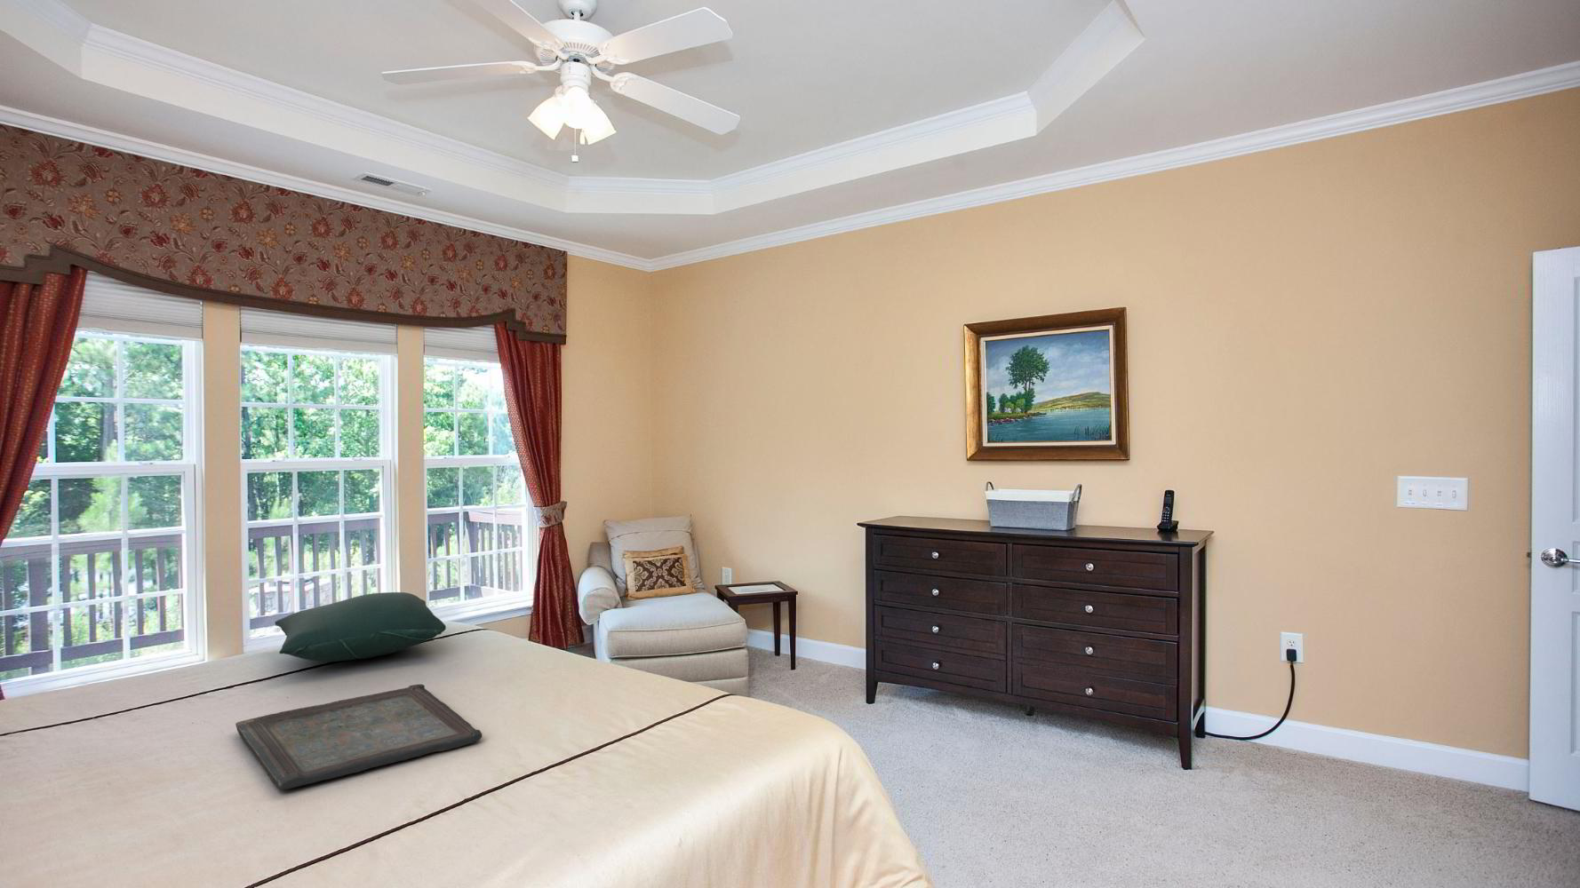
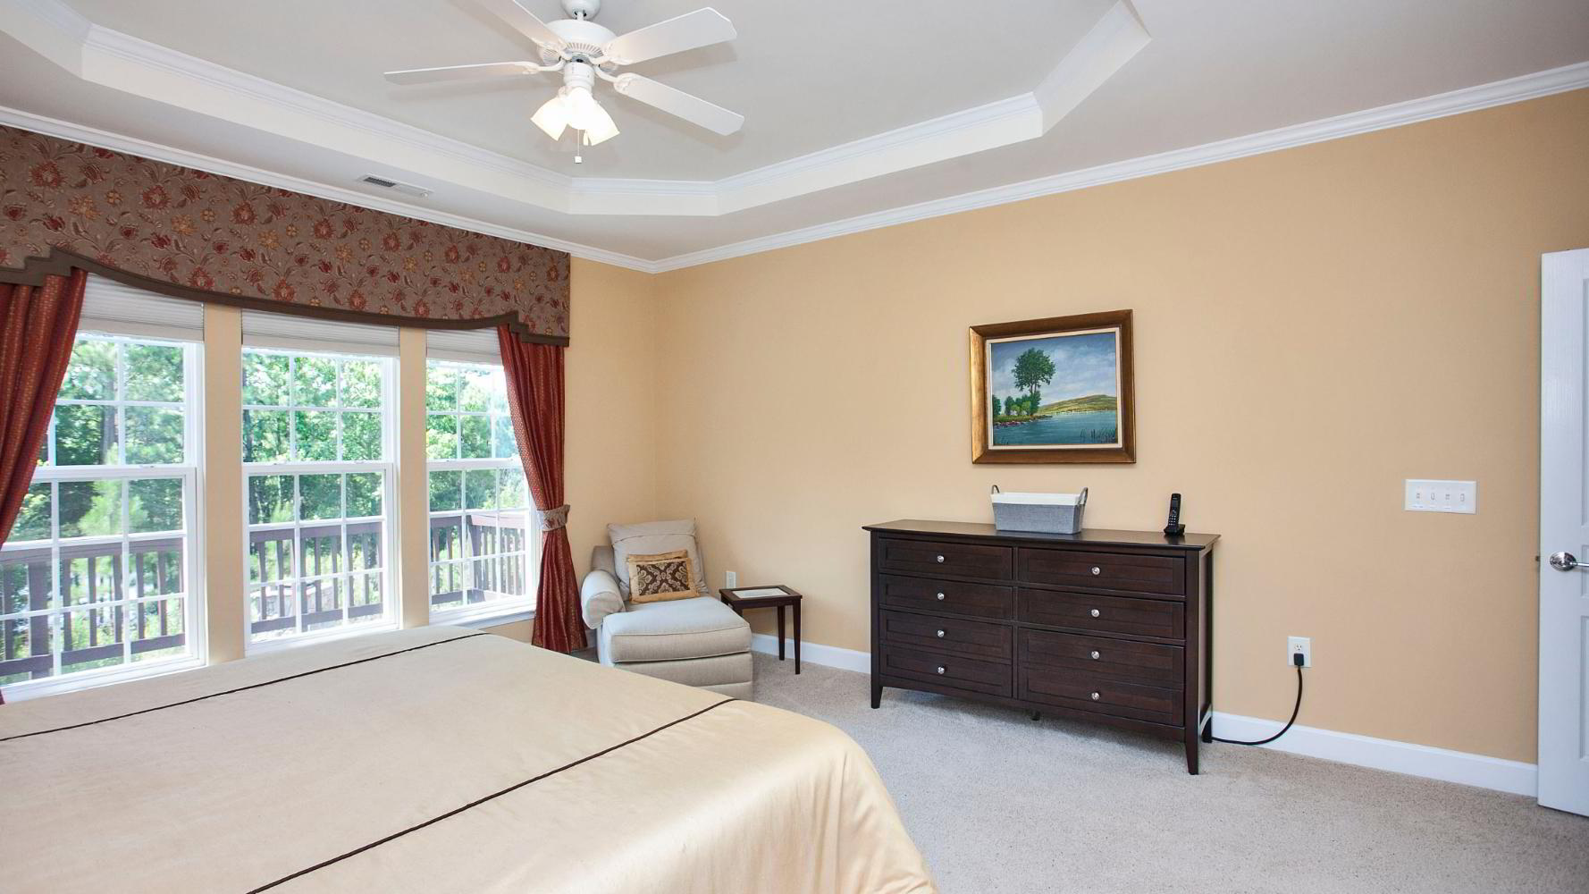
- pillow [273,591,447,662]
- serving tray [234,684,483,790]
